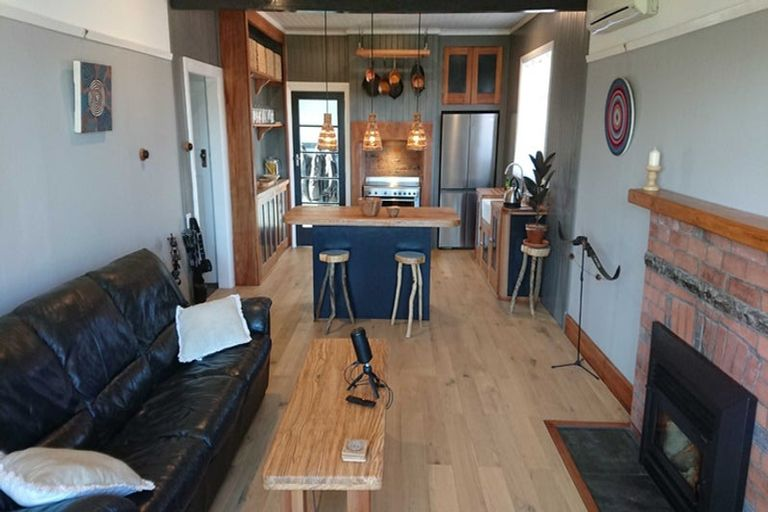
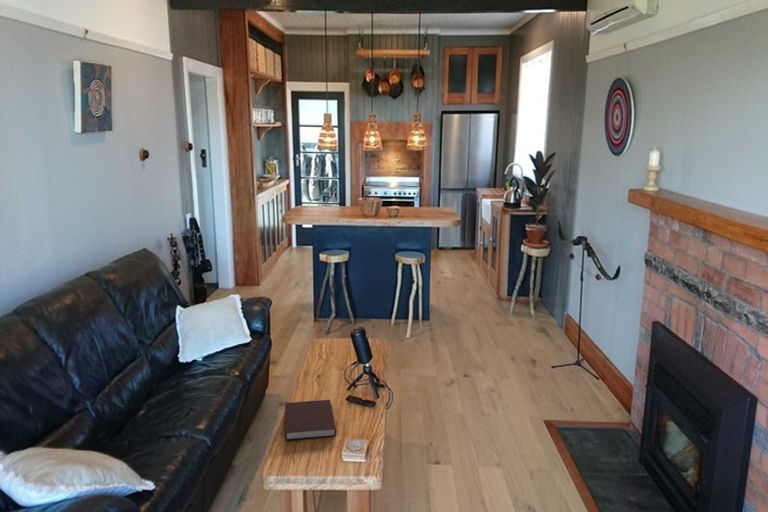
+ notebook [284,399,337,441]
